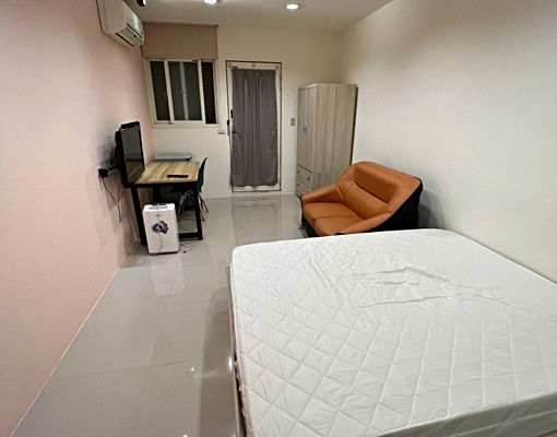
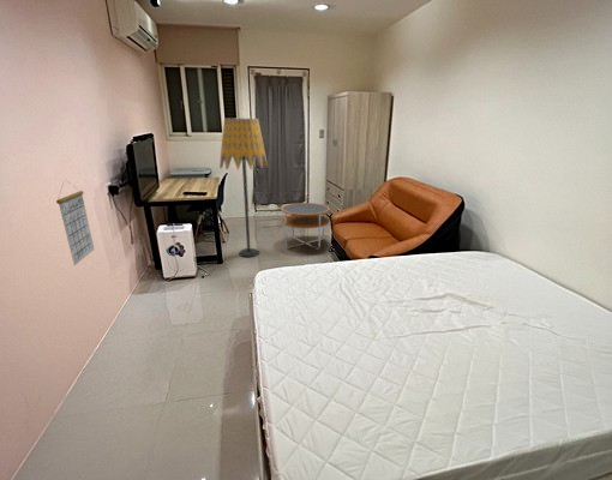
+ calendar [55,180,96,266]
+ side table [280,202,331,251]
+ floor lamp [218,118,269,258]
